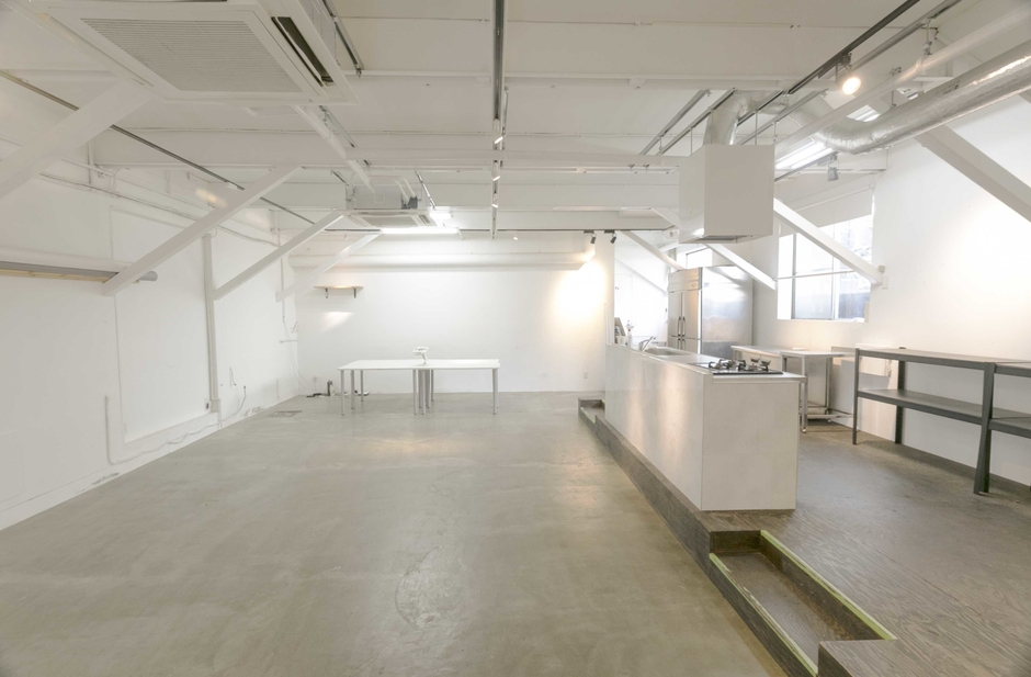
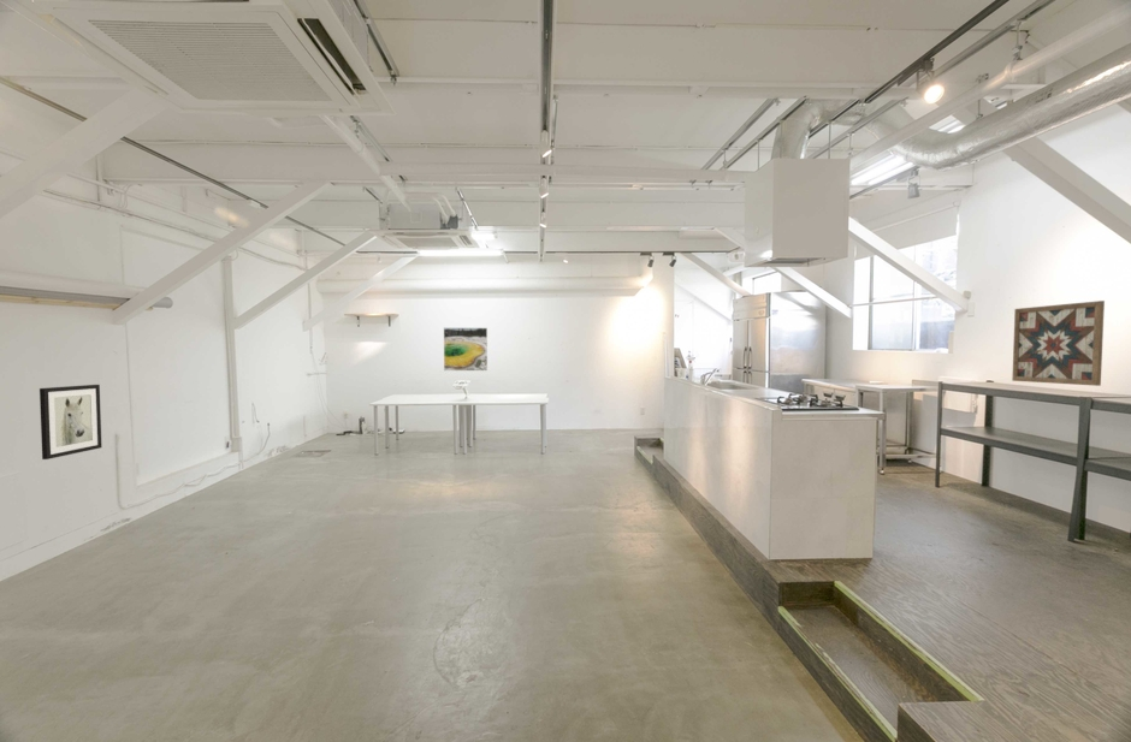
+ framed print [443,327,488,372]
+ wall art [39,384,102,461]
+ wall art [1011,299,1106,387]
